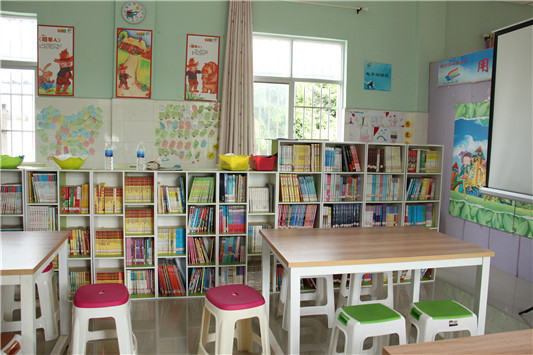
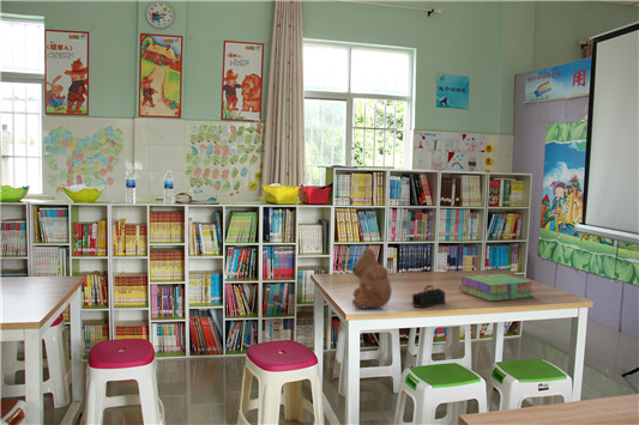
+ stack of books [458,273,535,303]
+ pencil case [411,284,446,309]
+ teddy bear [350,247,393,309]
